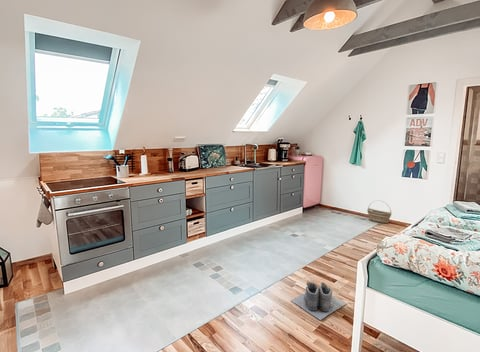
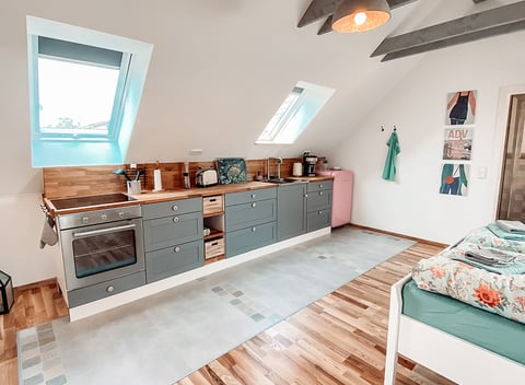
- boots [290,281,347,321]
- basket [366,199,393,225]
